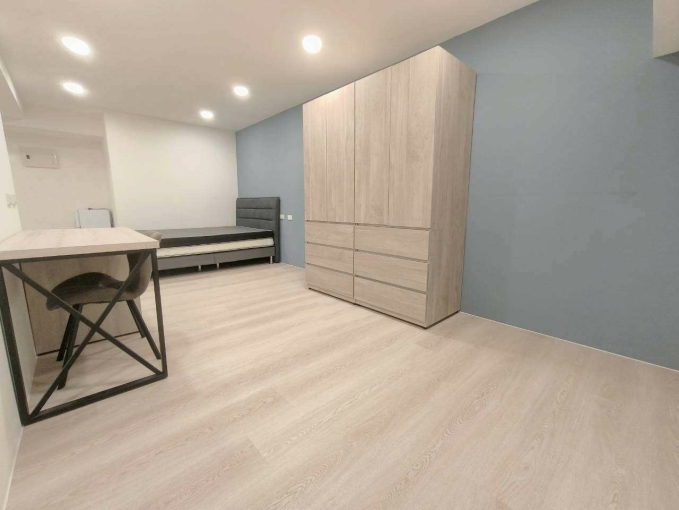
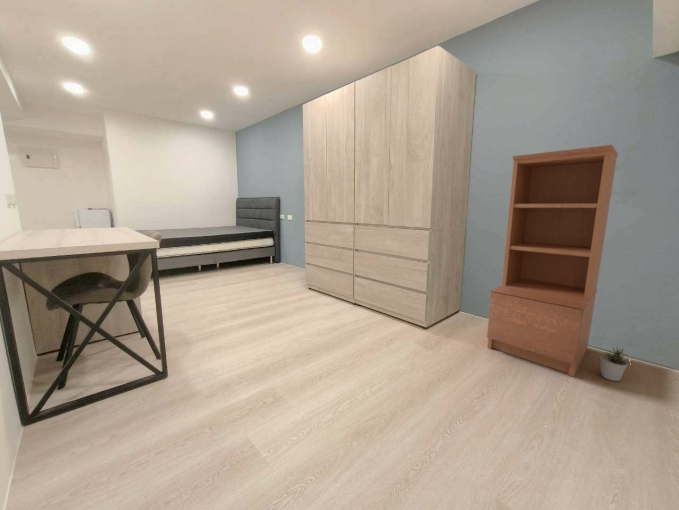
+ potted plant [598,346,629,382]
+ bookshelf [486,144,619,378]
